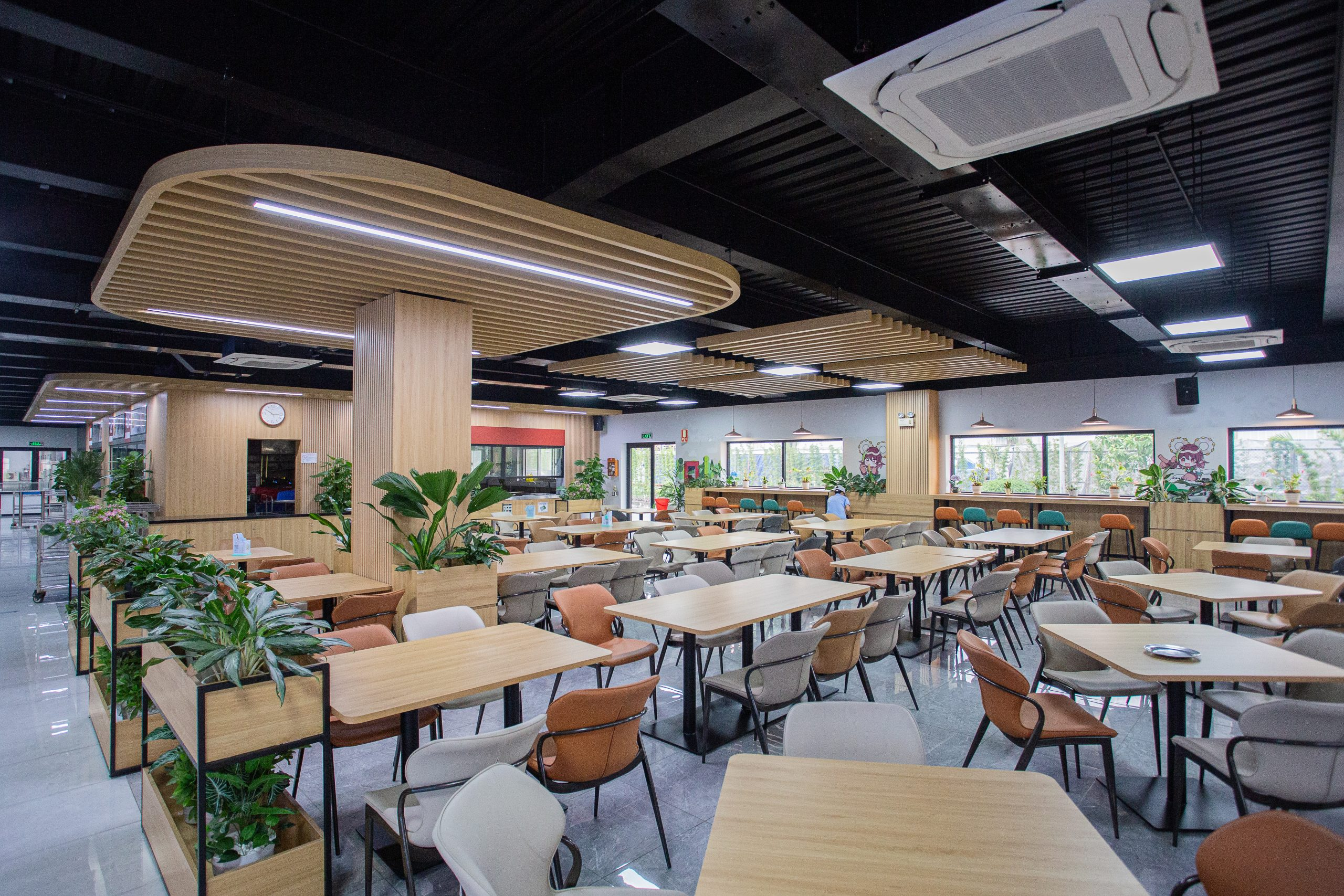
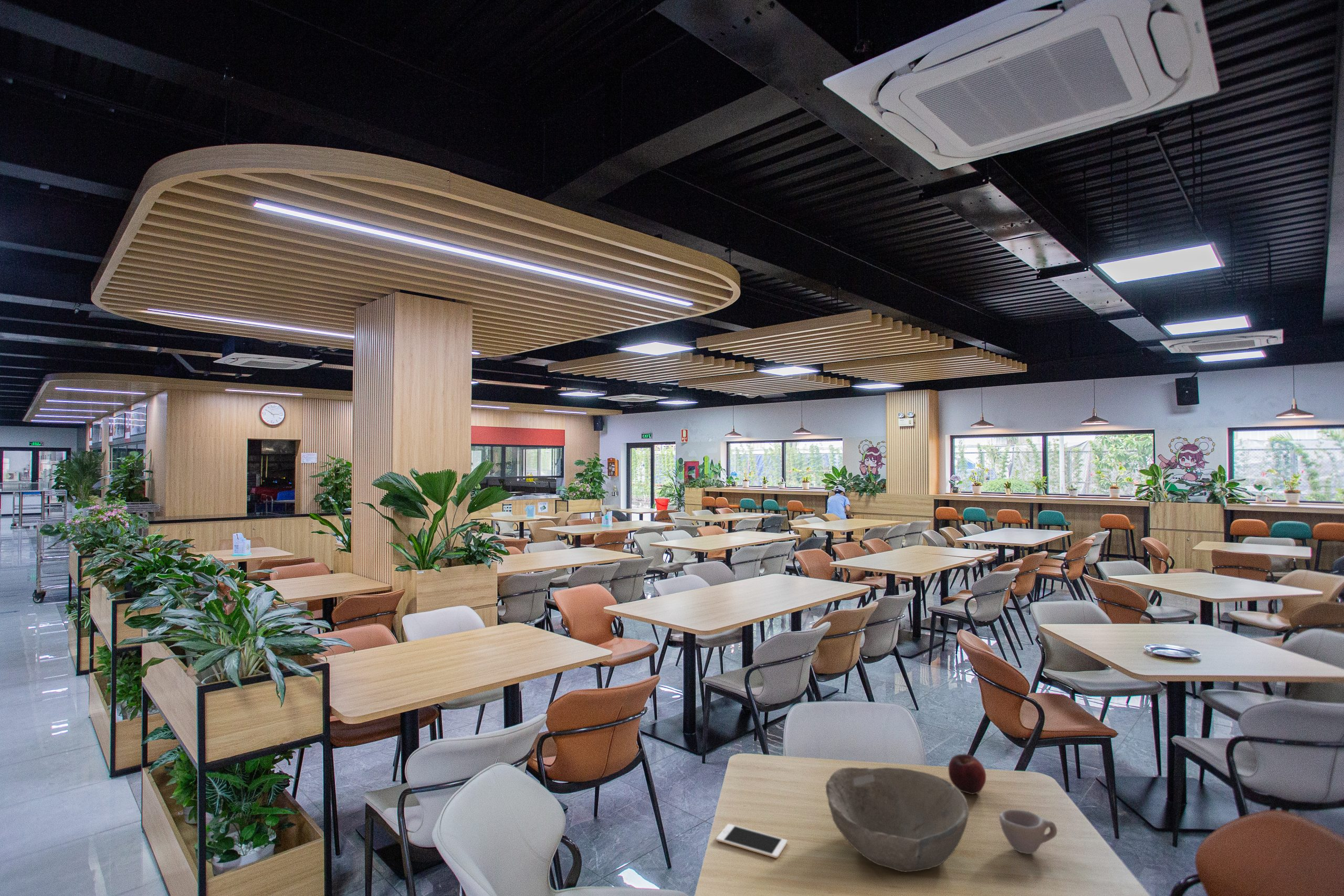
+ cell phone [716,823,787,859]
+ bowl [825,767,970,873]
+ cup [999,809,1057,855]
+ fruit [948,754,986,795]
